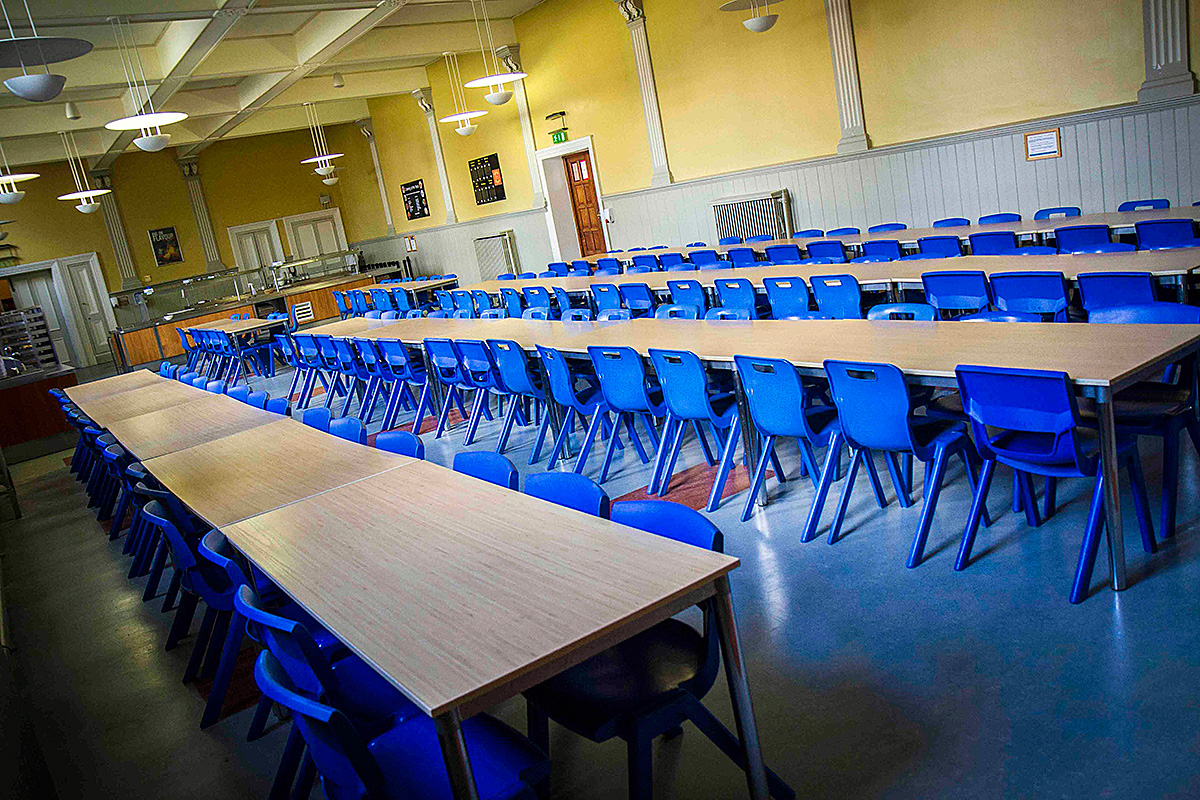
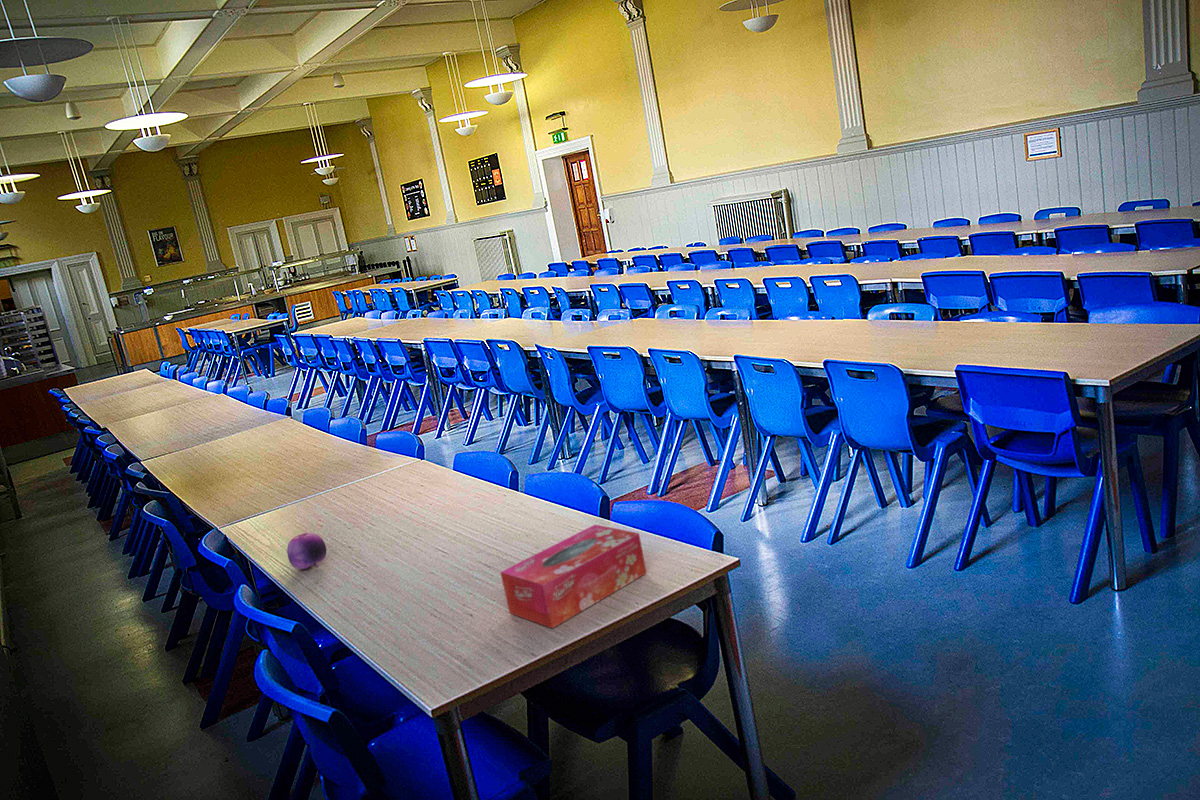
+ fruit [286,532,327,570]
+ tissue box [499,523,648,629]
